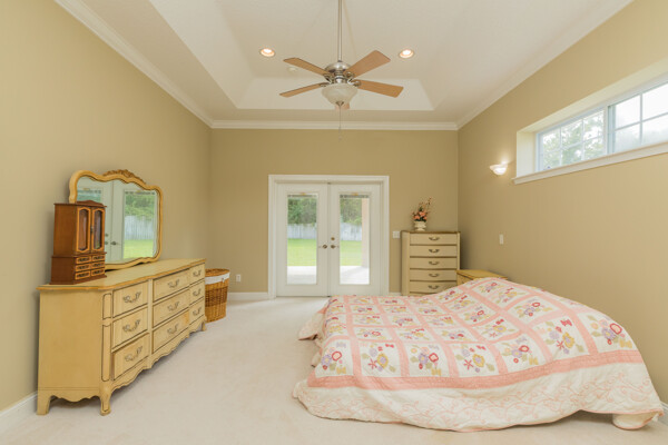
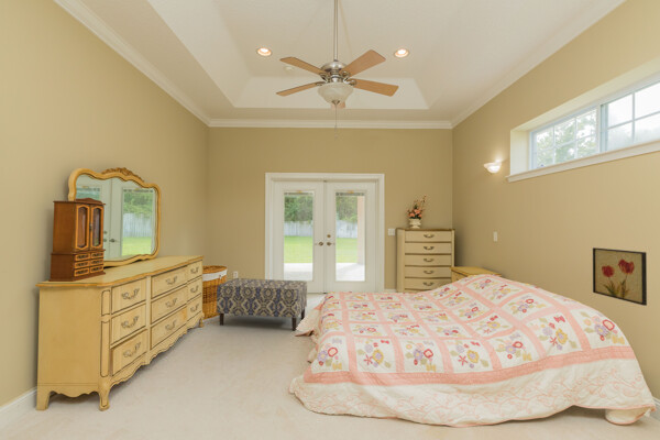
+ wall art [592,246,648,307]
+ bench [216,277,308,331]
